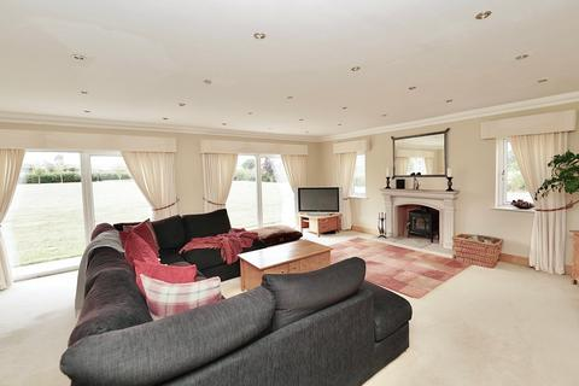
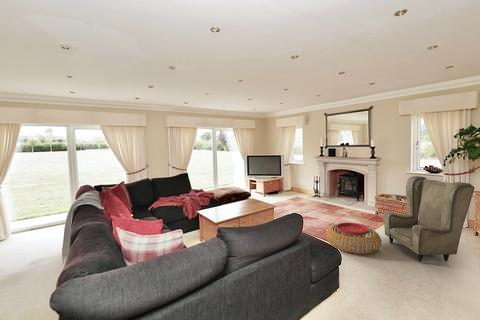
+ pouf [325,222,383,255]
+ armchair [383,175,476,263]
